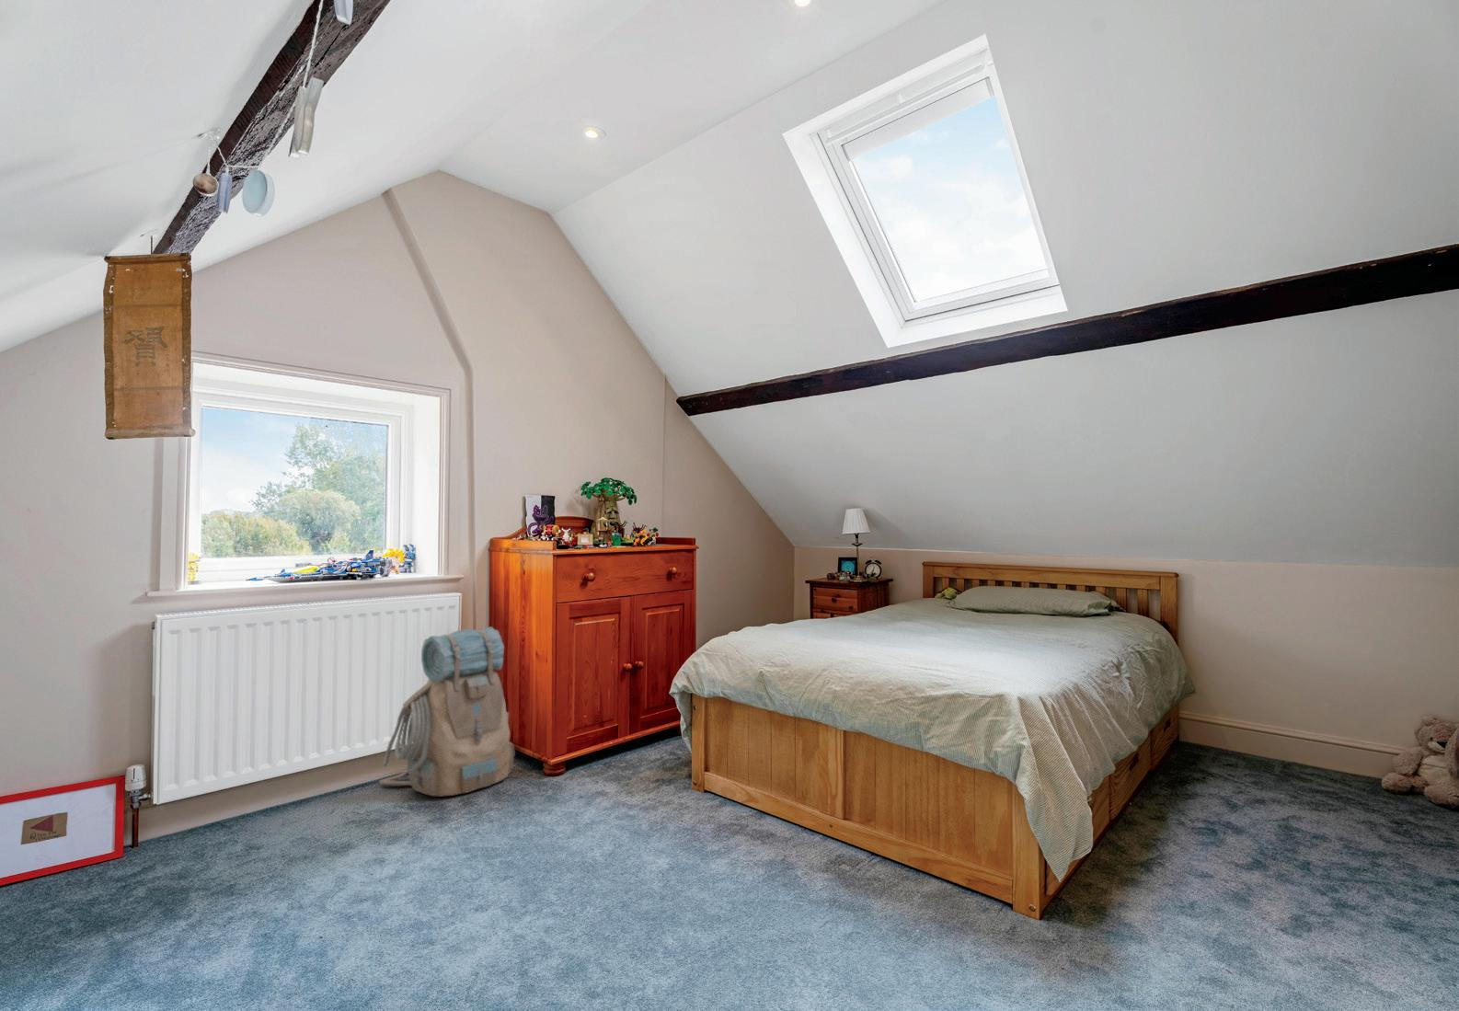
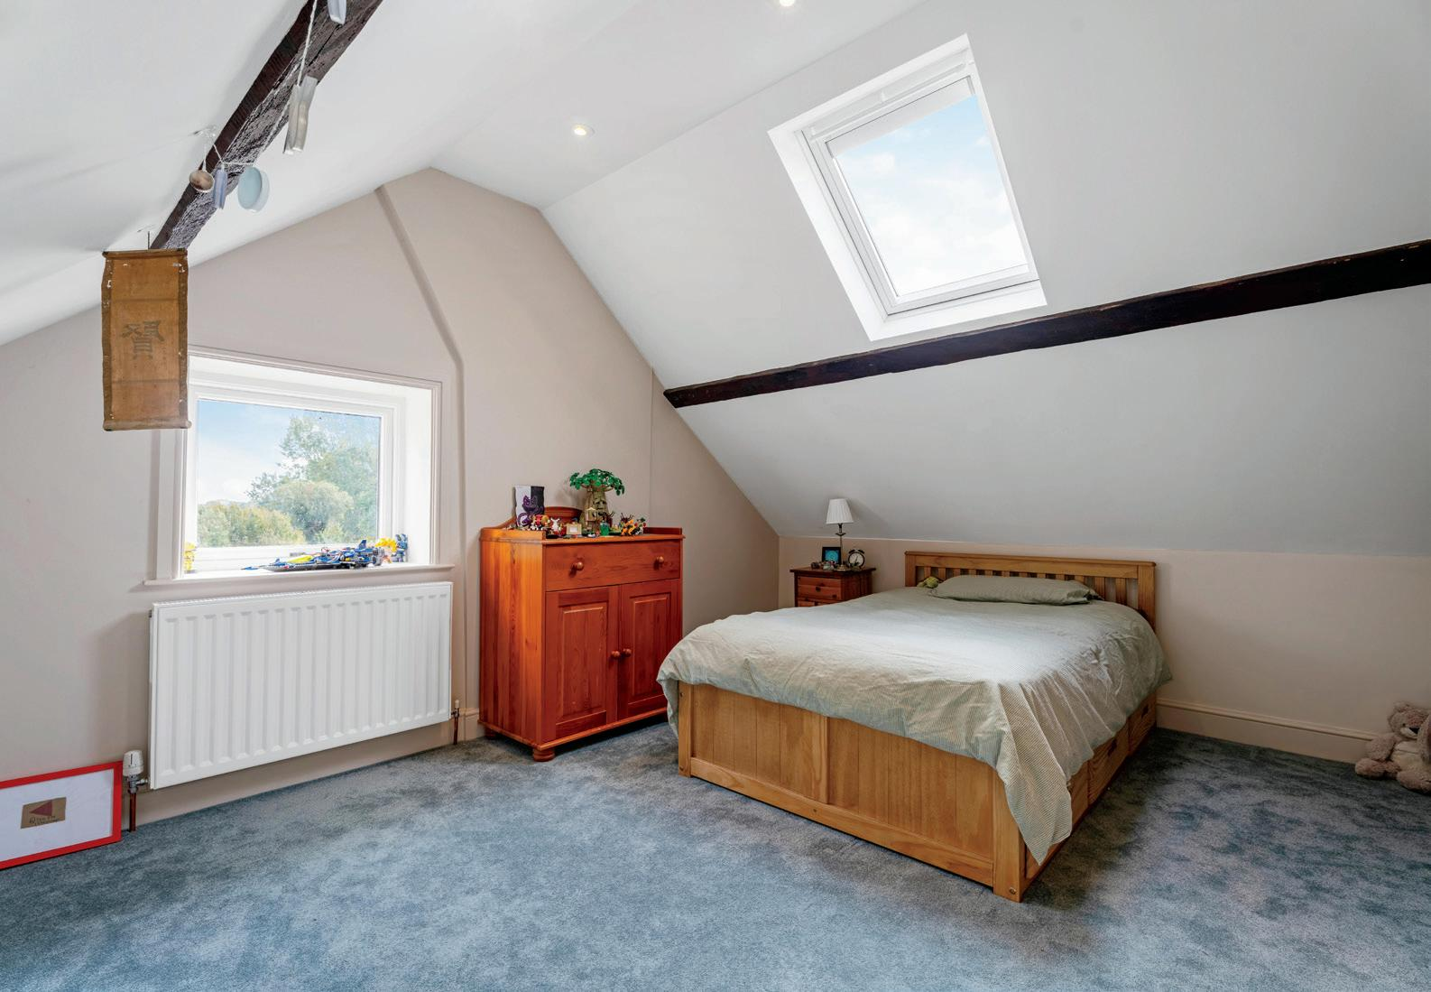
- backpack [378,626,516,797]
